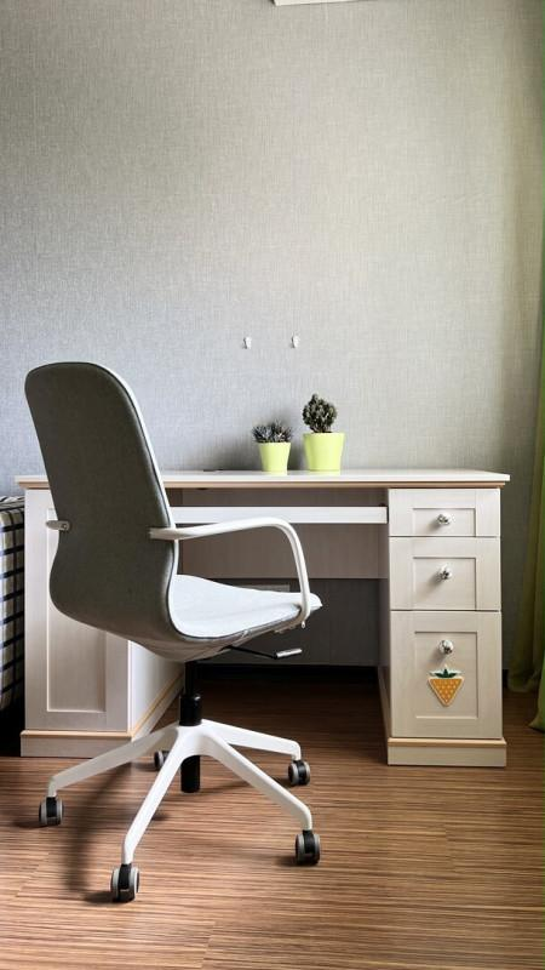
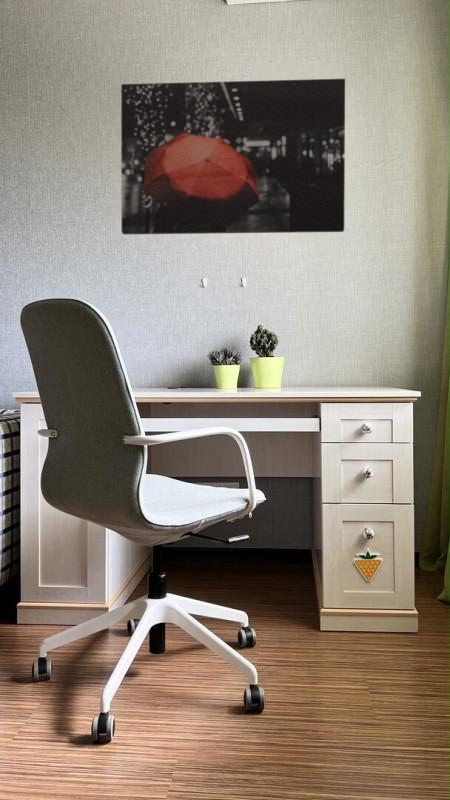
+ wall art [120,78,346,235]
